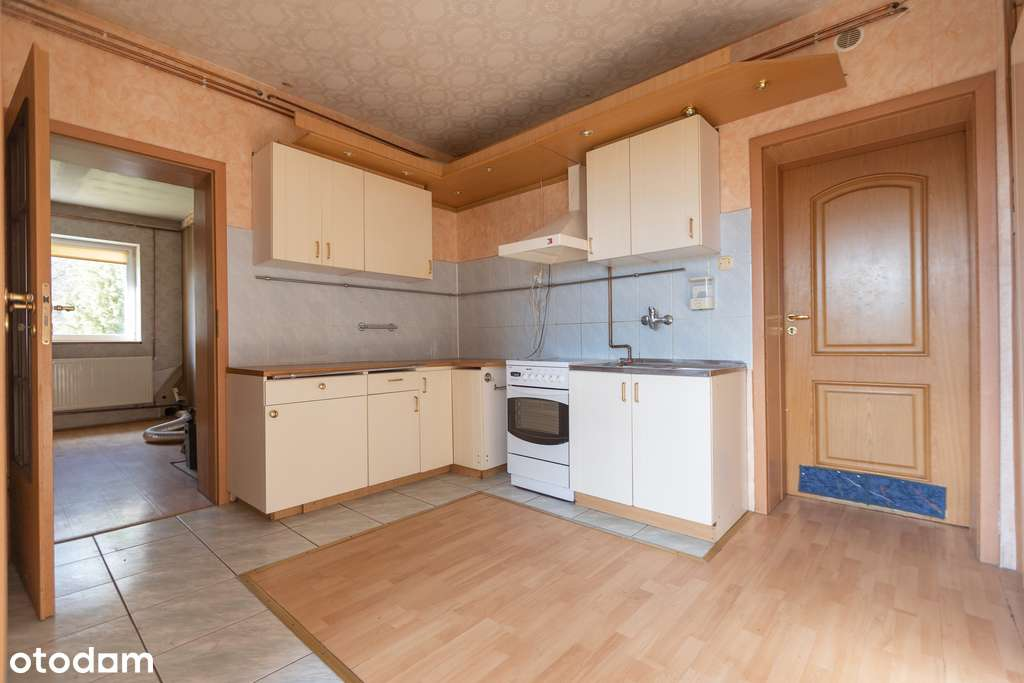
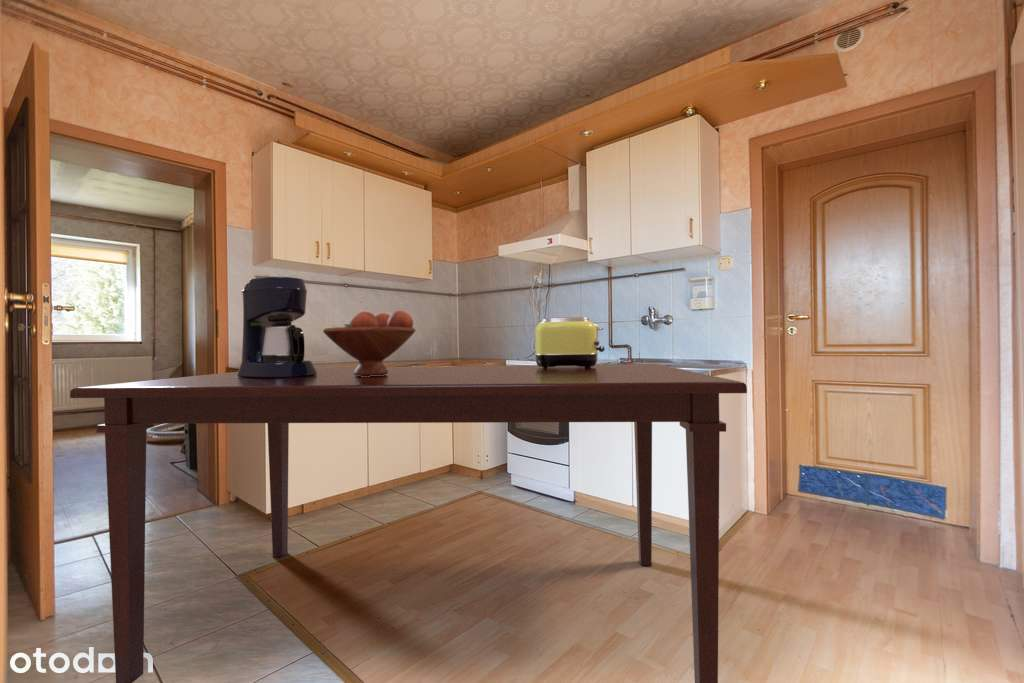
+ toaster [534,316,606,368]
+ fruit bowl [322,310,417,377]
+ coffee maker [237,276,317,378]
+ dining table [69,363,748,683]
